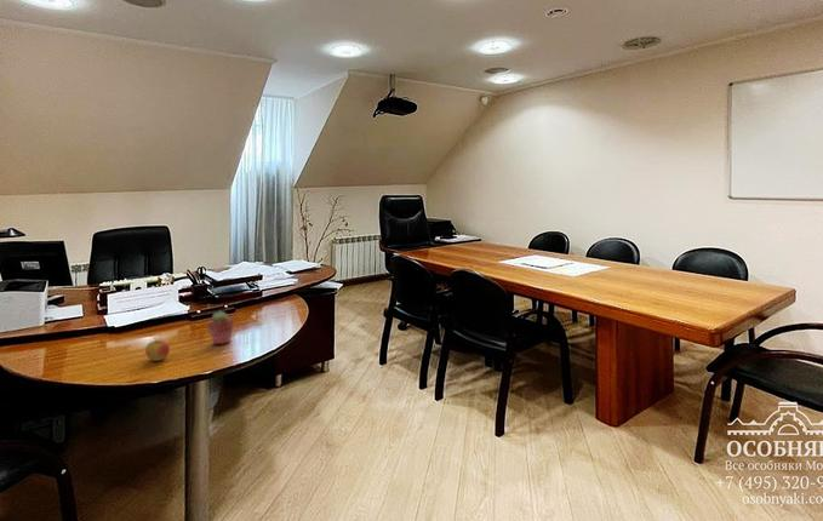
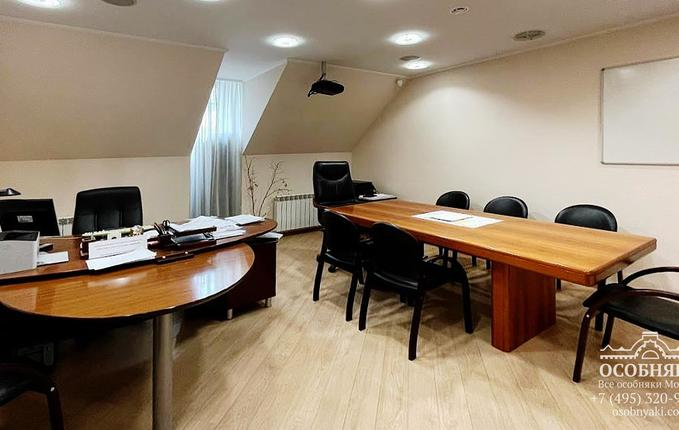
- apple [144,337,171,362]
- potted succulent [206,310,235,345]
